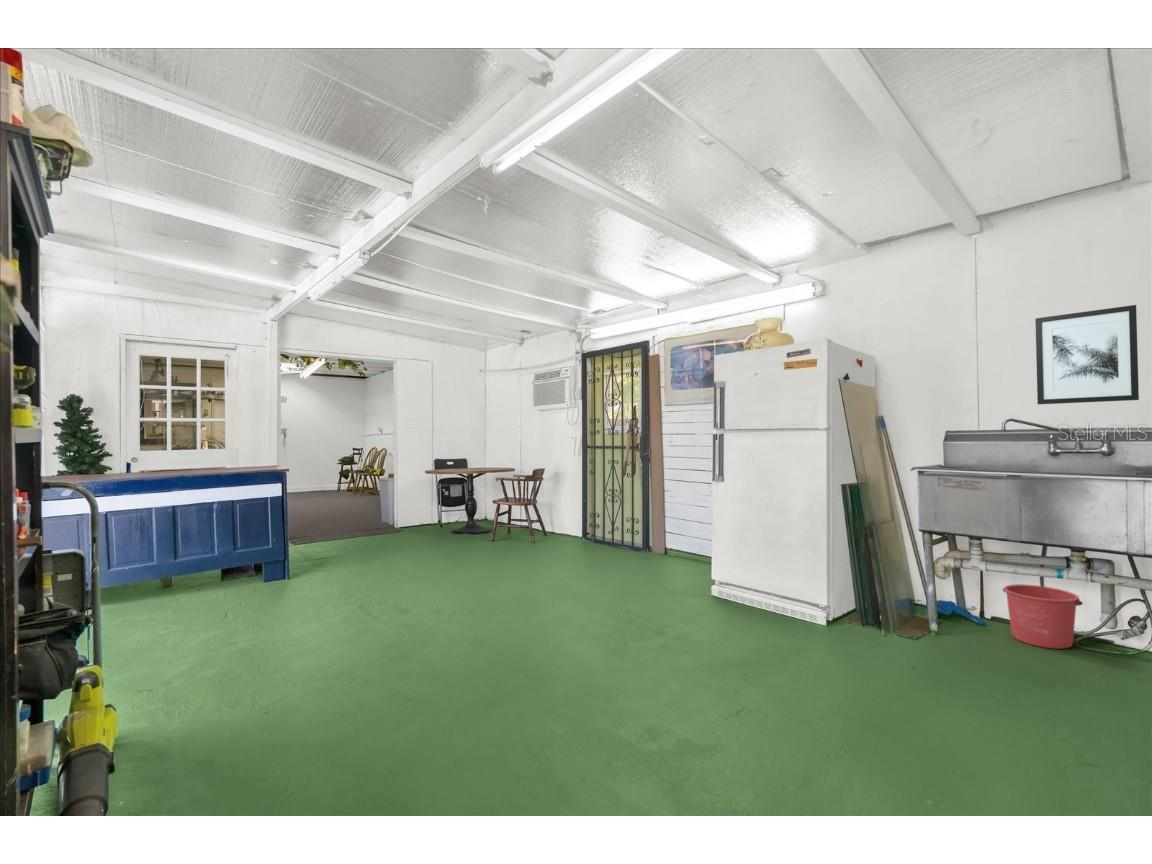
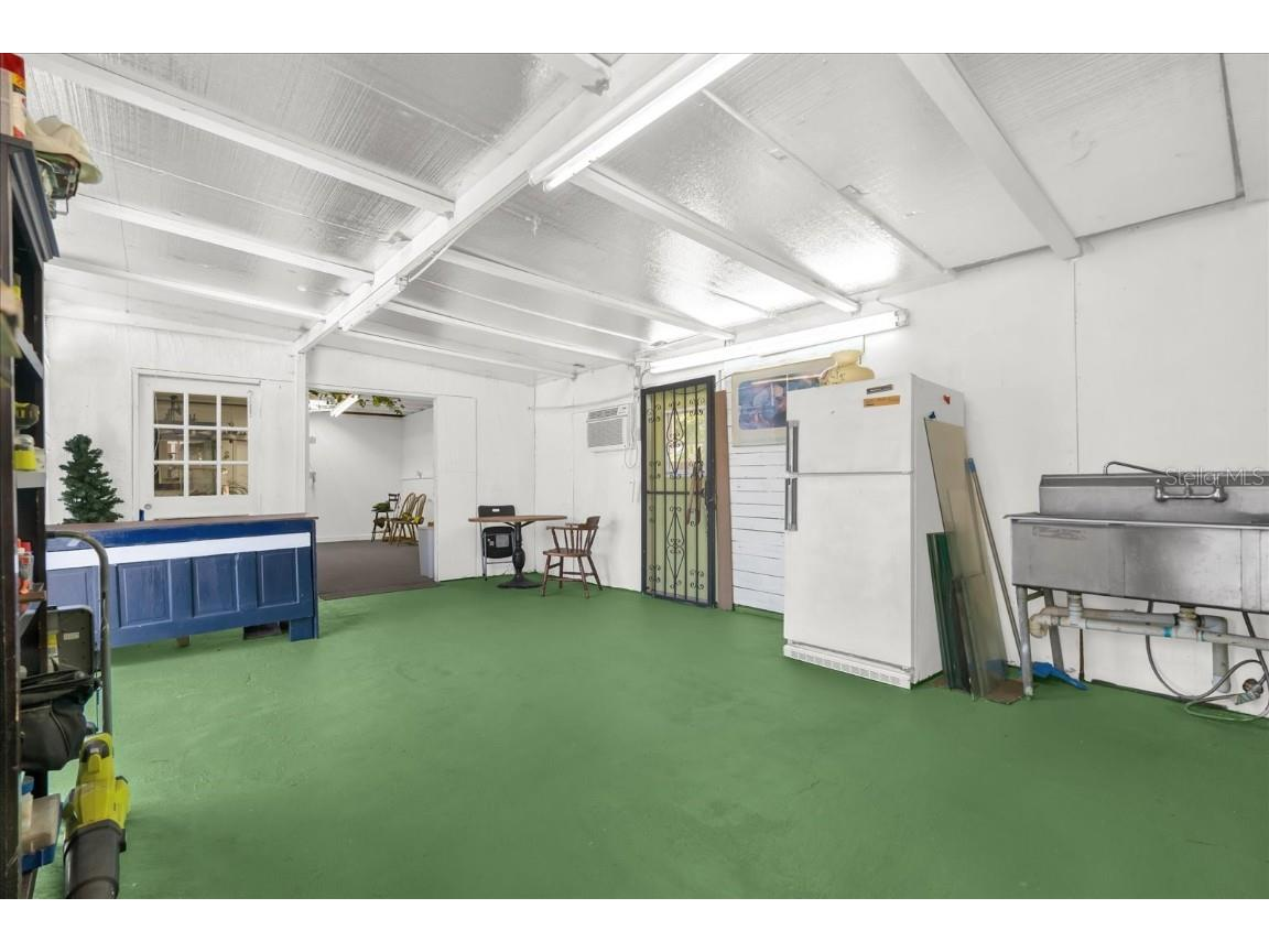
- bucket [1002,583,1084,650]
- wall art [1034,304,1140,405]
